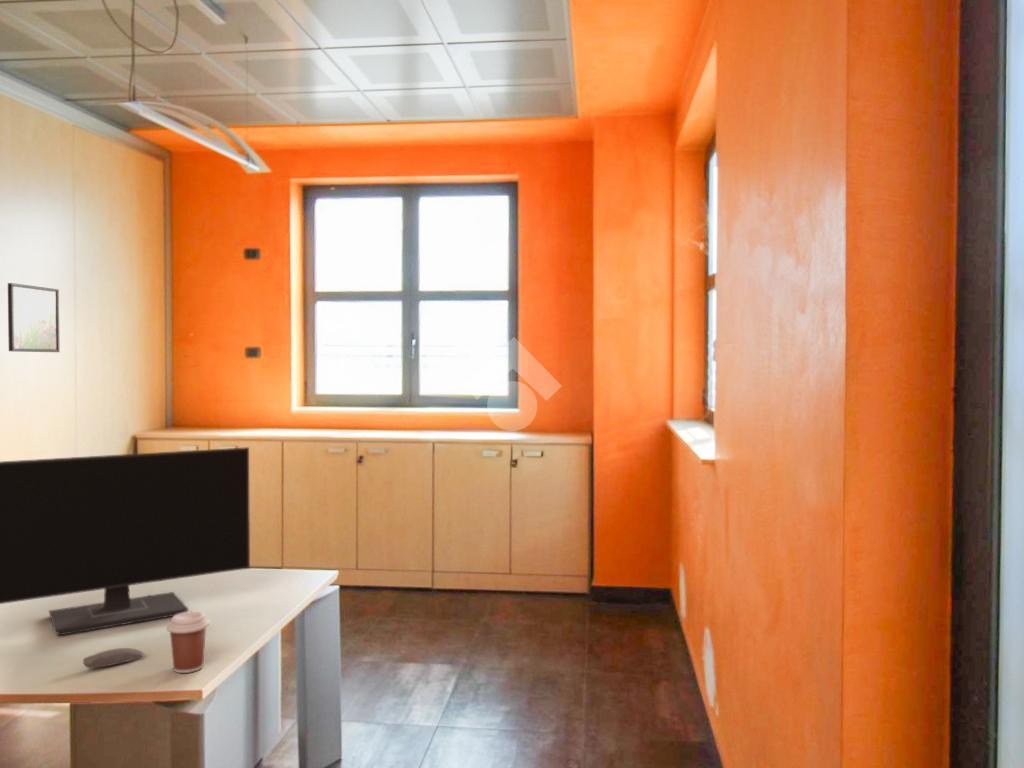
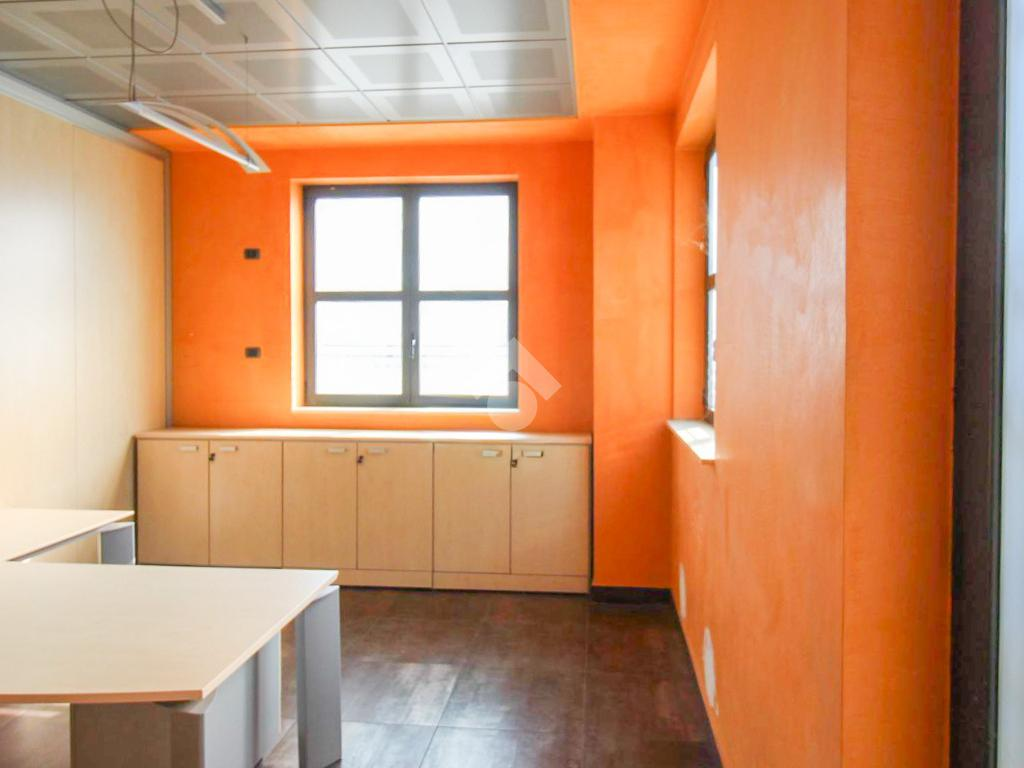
- coffee cup [166,611,210,674]
- computer mouse [82,647,146,669]
- monitor [0,446,251,636]
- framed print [7,282,61,353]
